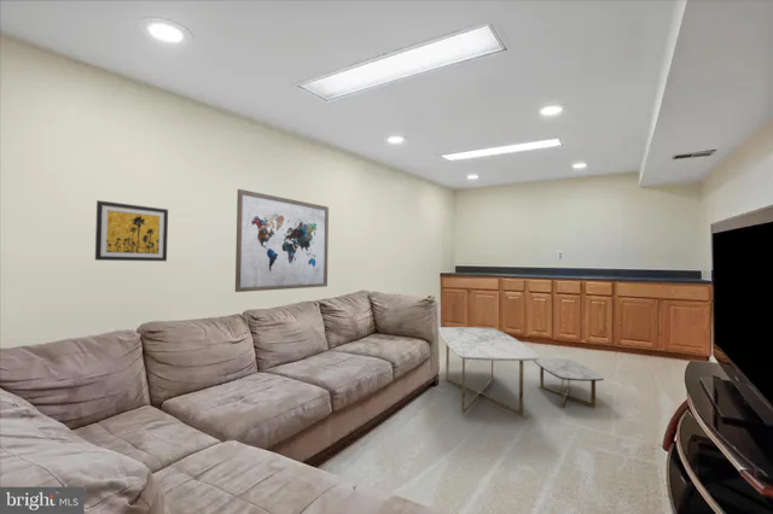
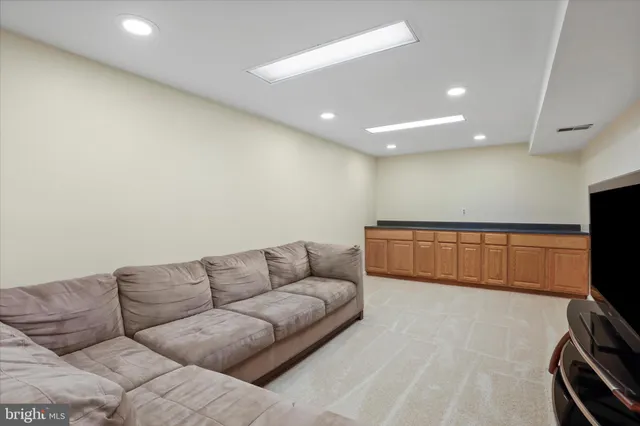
- wall art [94,199,169,262]
- coffee table [437,326,605,417]
- wall art [234,188,330,293]
